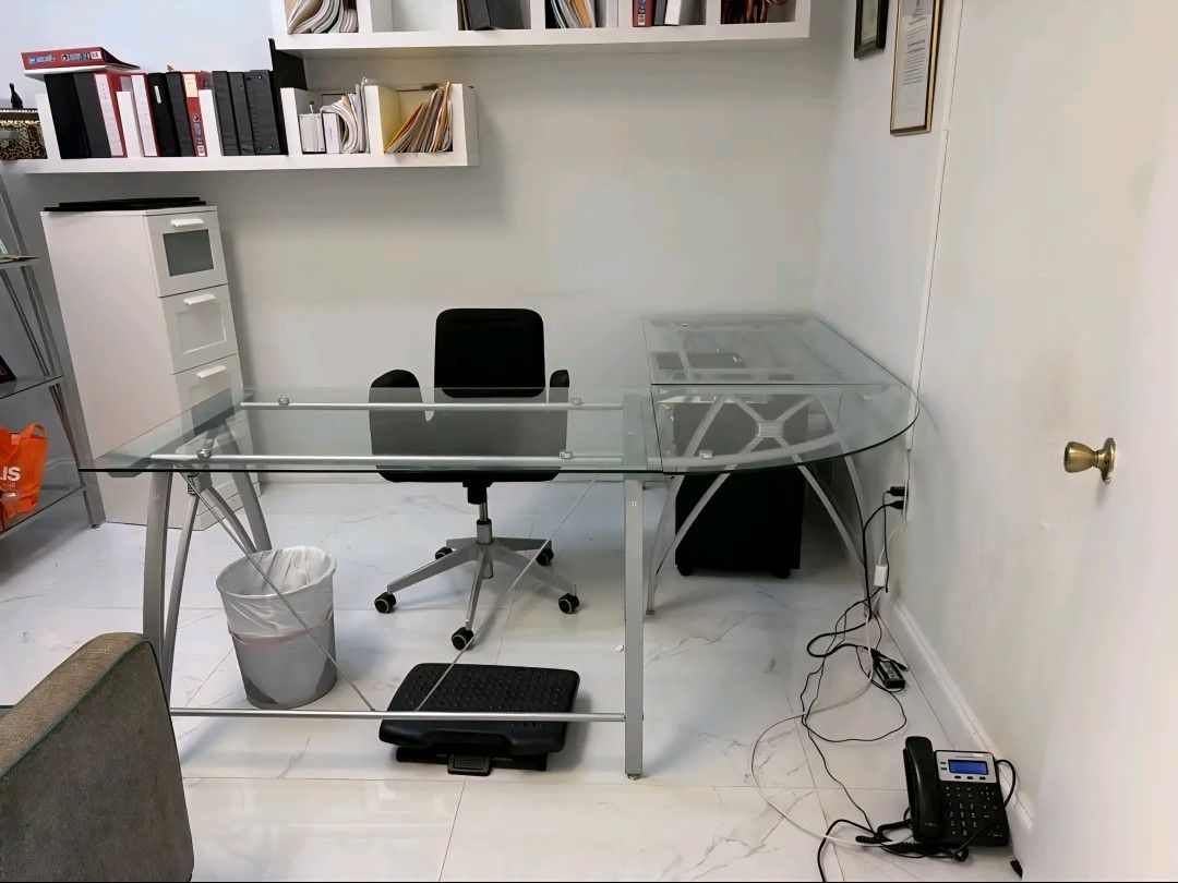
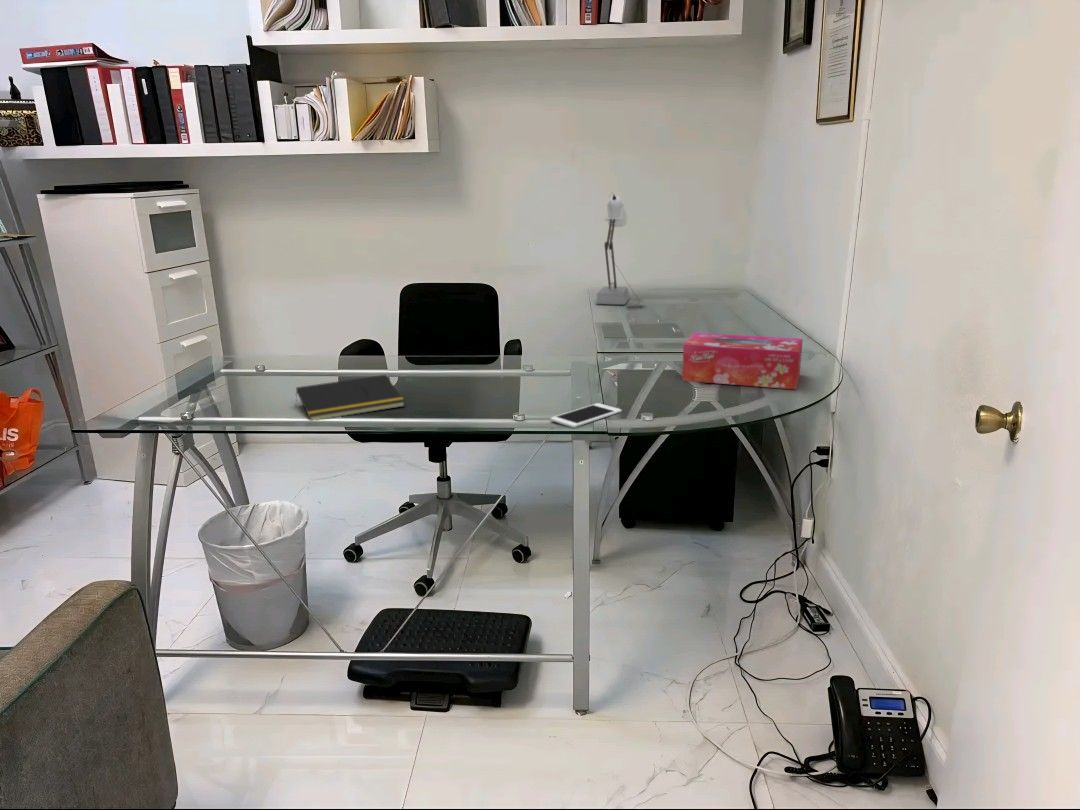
+ cell phone [550,402,622,428]
+ desk lamp [595,193,646,309]
+ notepad [295,374,406,421]
+ tissue box [681,332,804,391]
